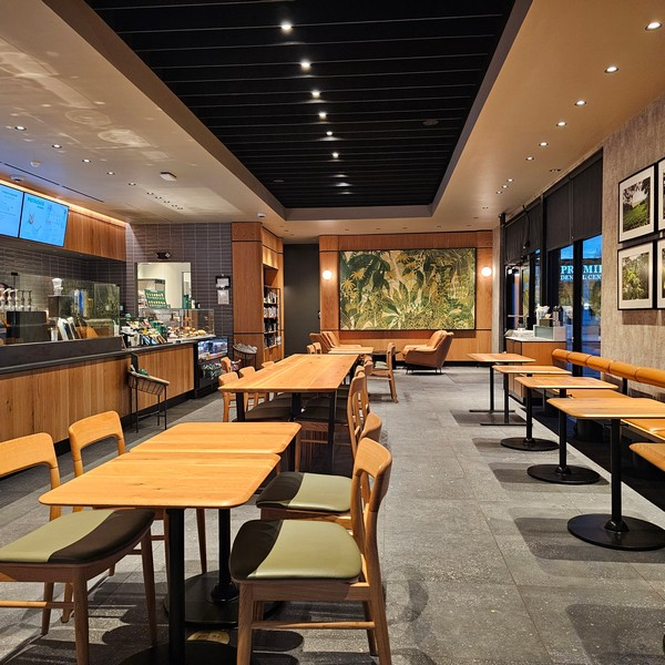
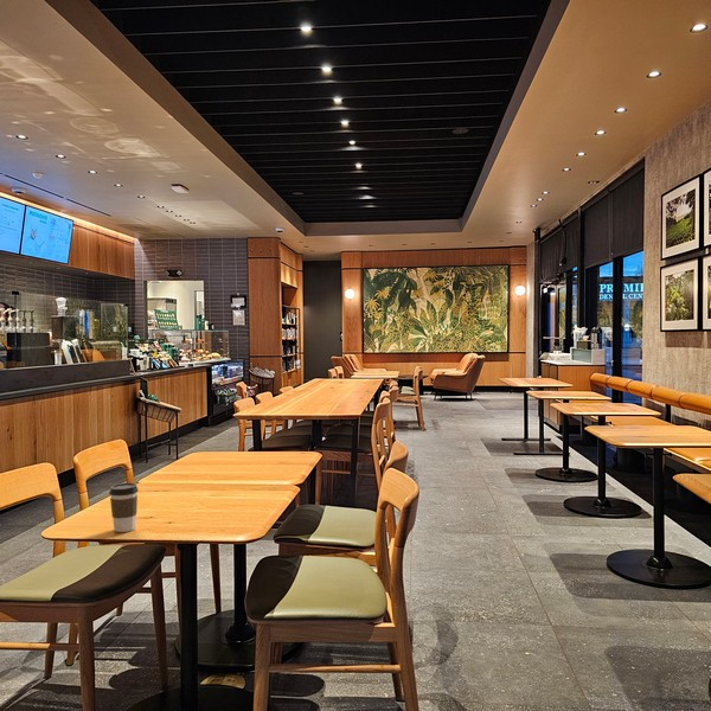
+ coffee cup [108,482,139,533]
